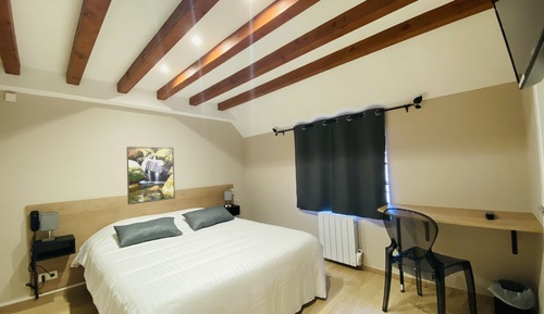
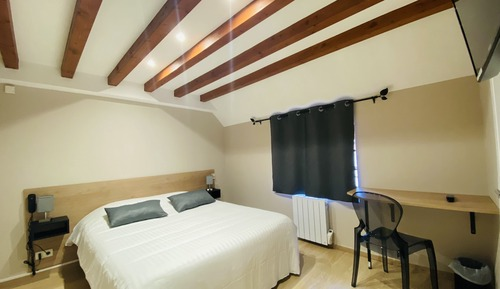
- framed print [126,146,176,205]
